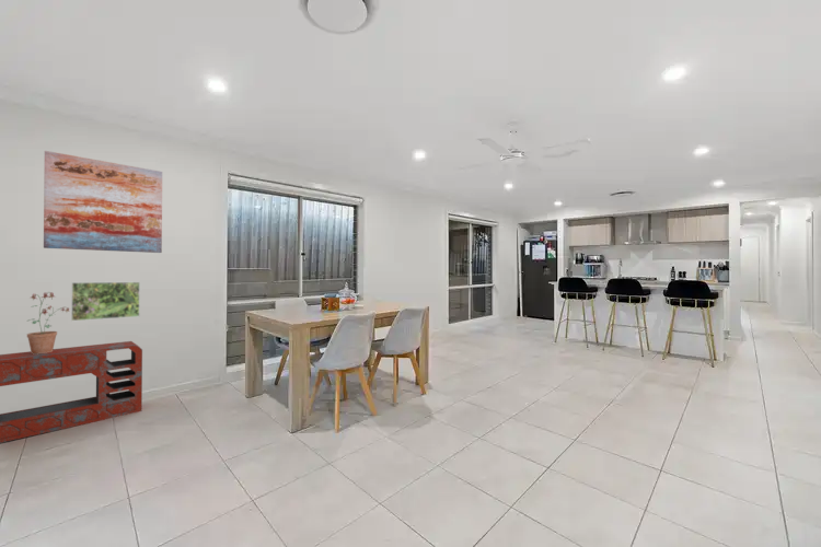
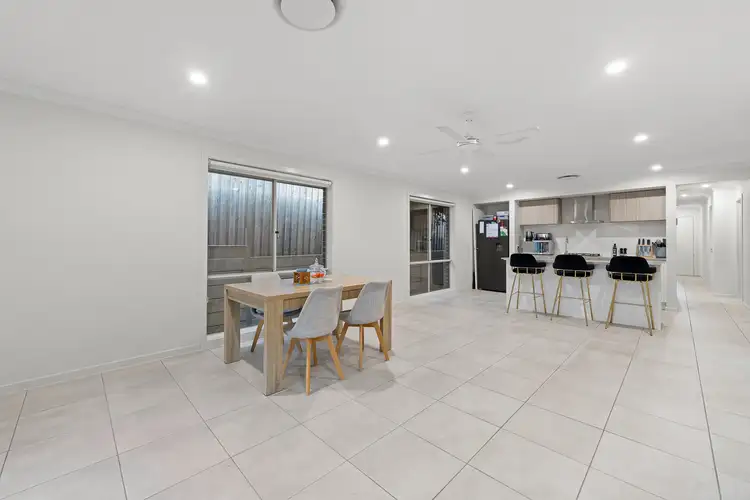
- shelving unit [0,340,143,444]
- potted plant [26,291,70,354]
- wall art [43,150,163,254]
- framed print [70,281,141,322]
